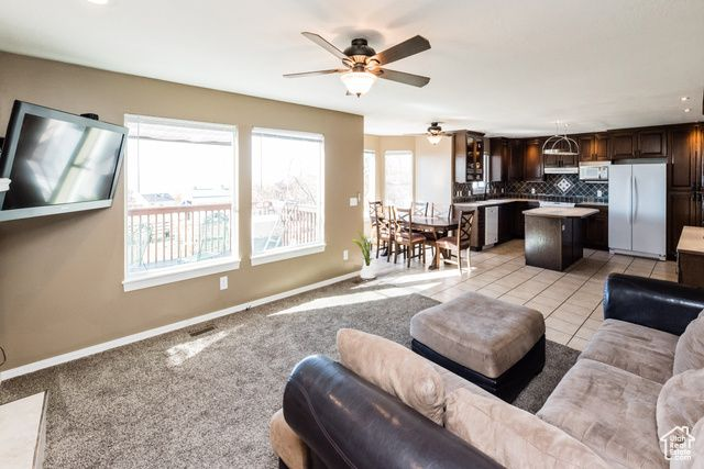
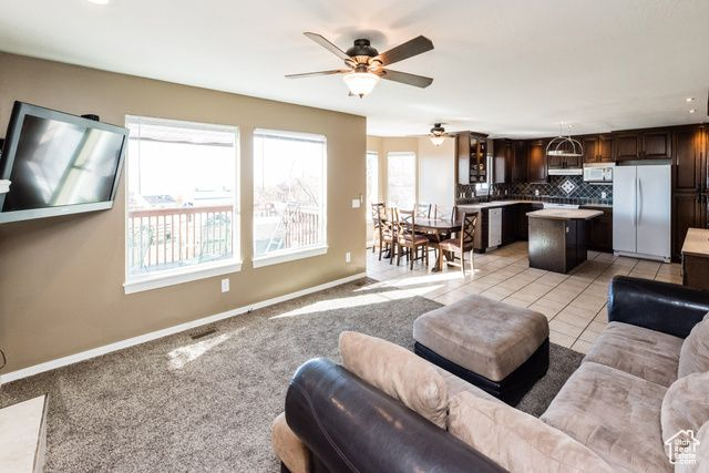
- house plant [351,231,380,279]
